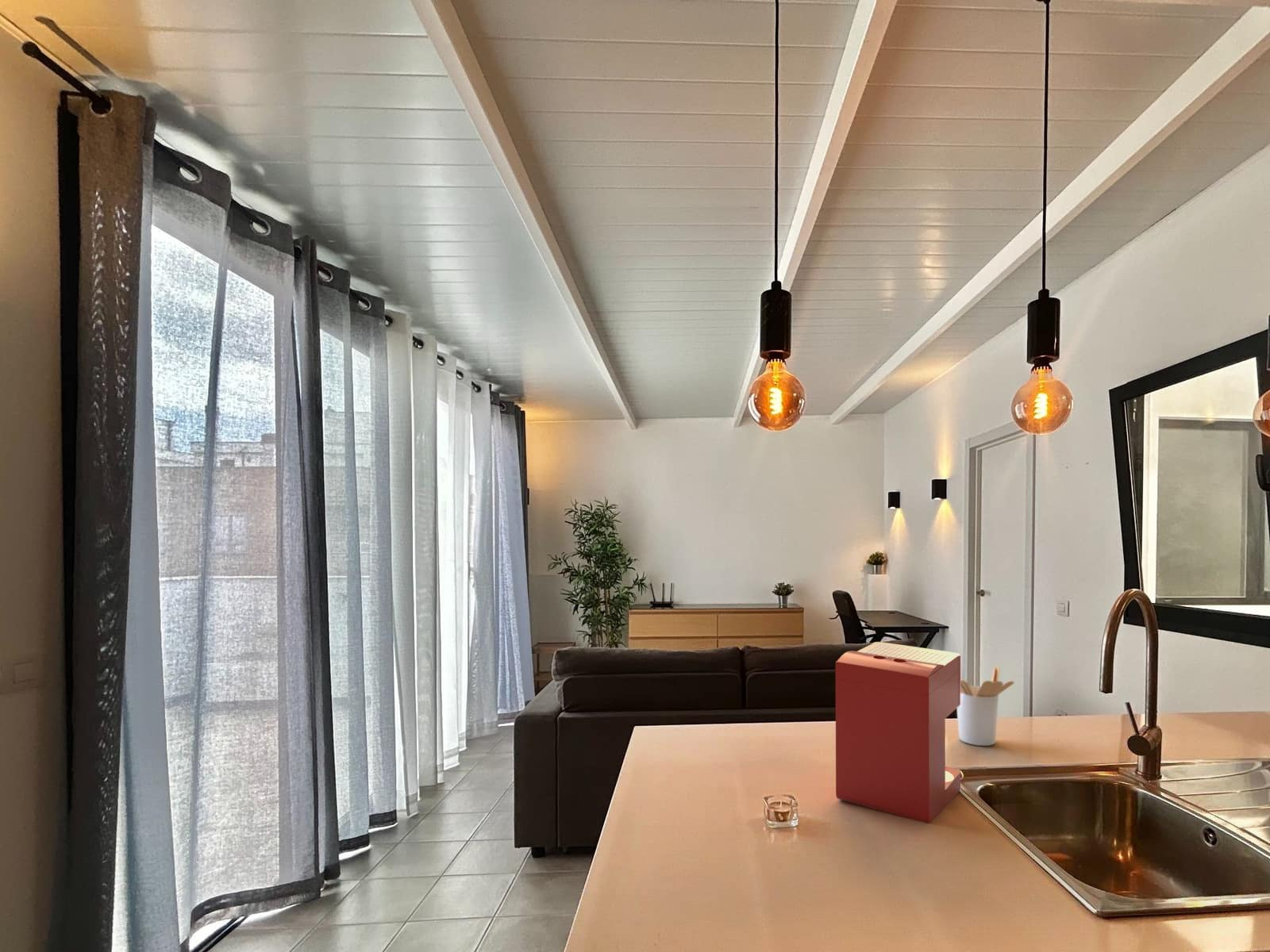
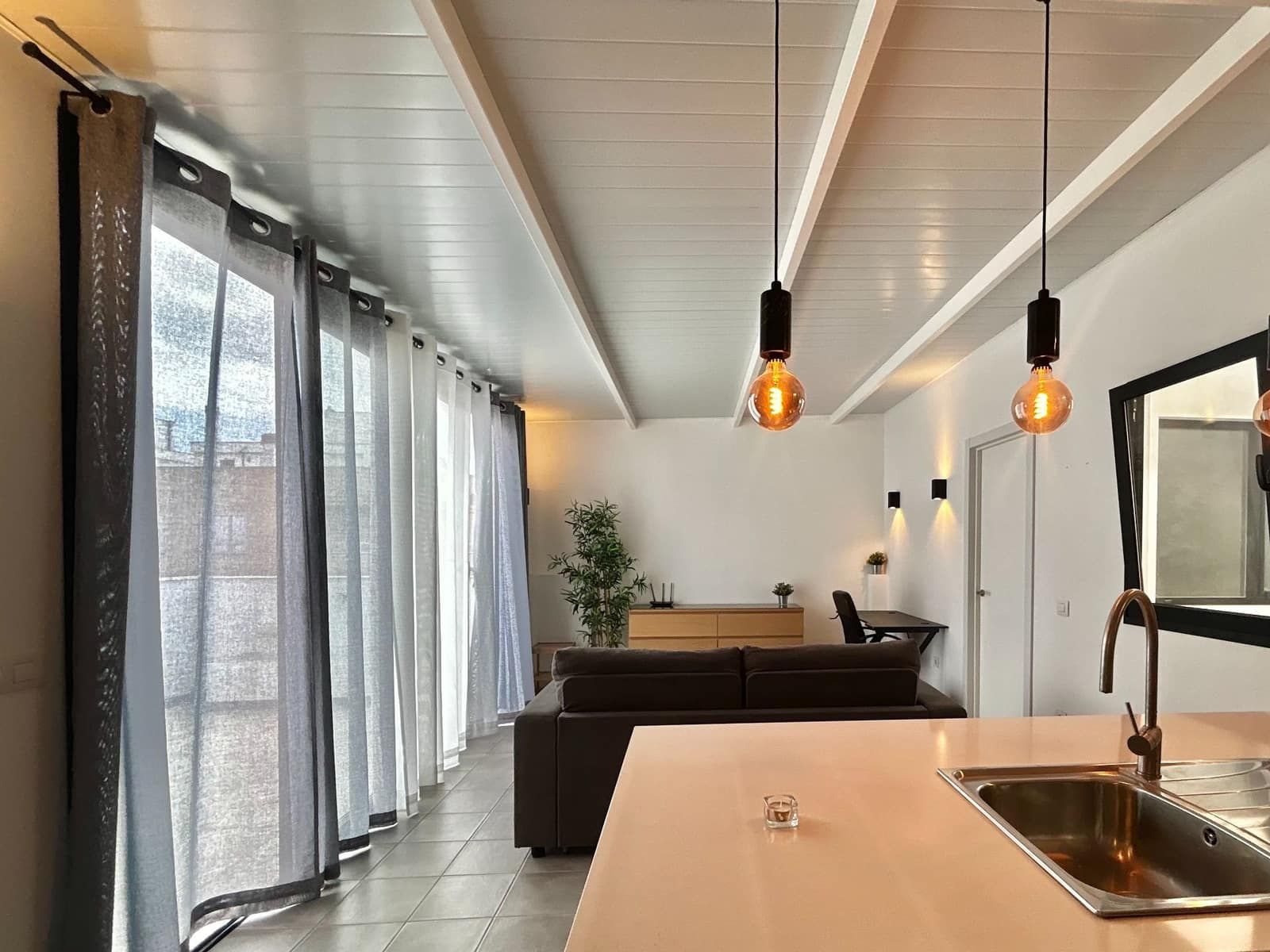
- utensil holder [956,666,1015,747]
- coffee maker [835,641,961,824]
